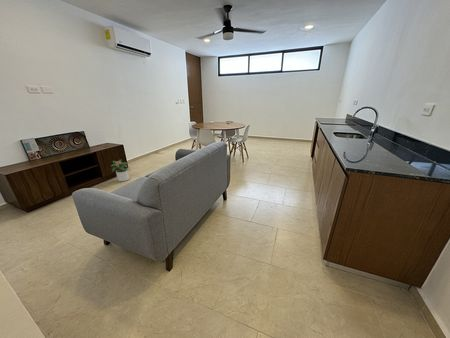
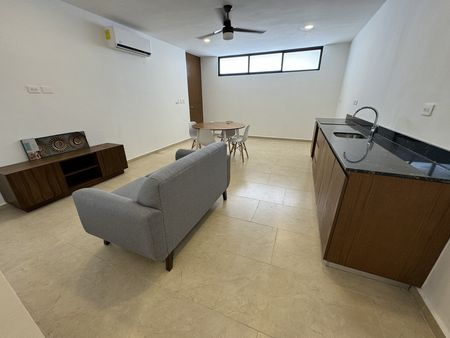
- potted plant [109,159,132,182]
